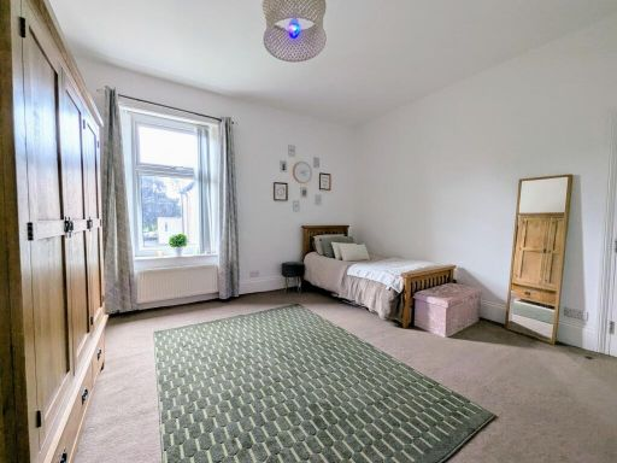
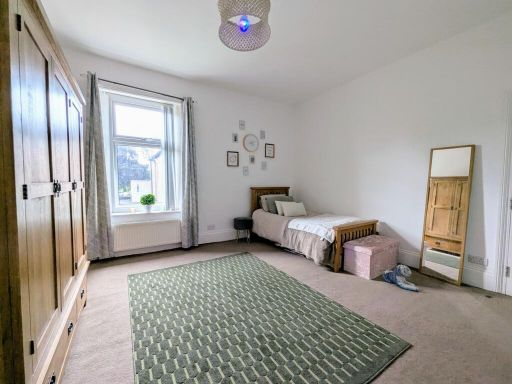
+ plush toy [381,264,420,292]
